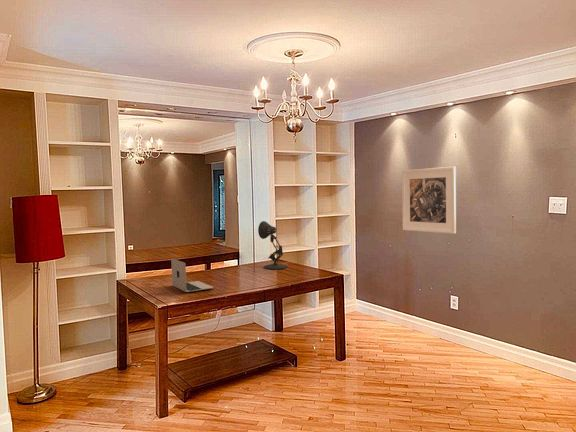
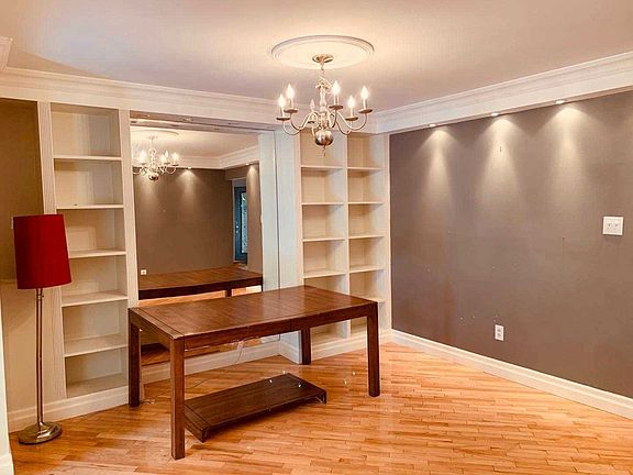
- laptop [170,258,214,293]
- desk lamp [257,220,288,270]
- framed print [401,166,457,235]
